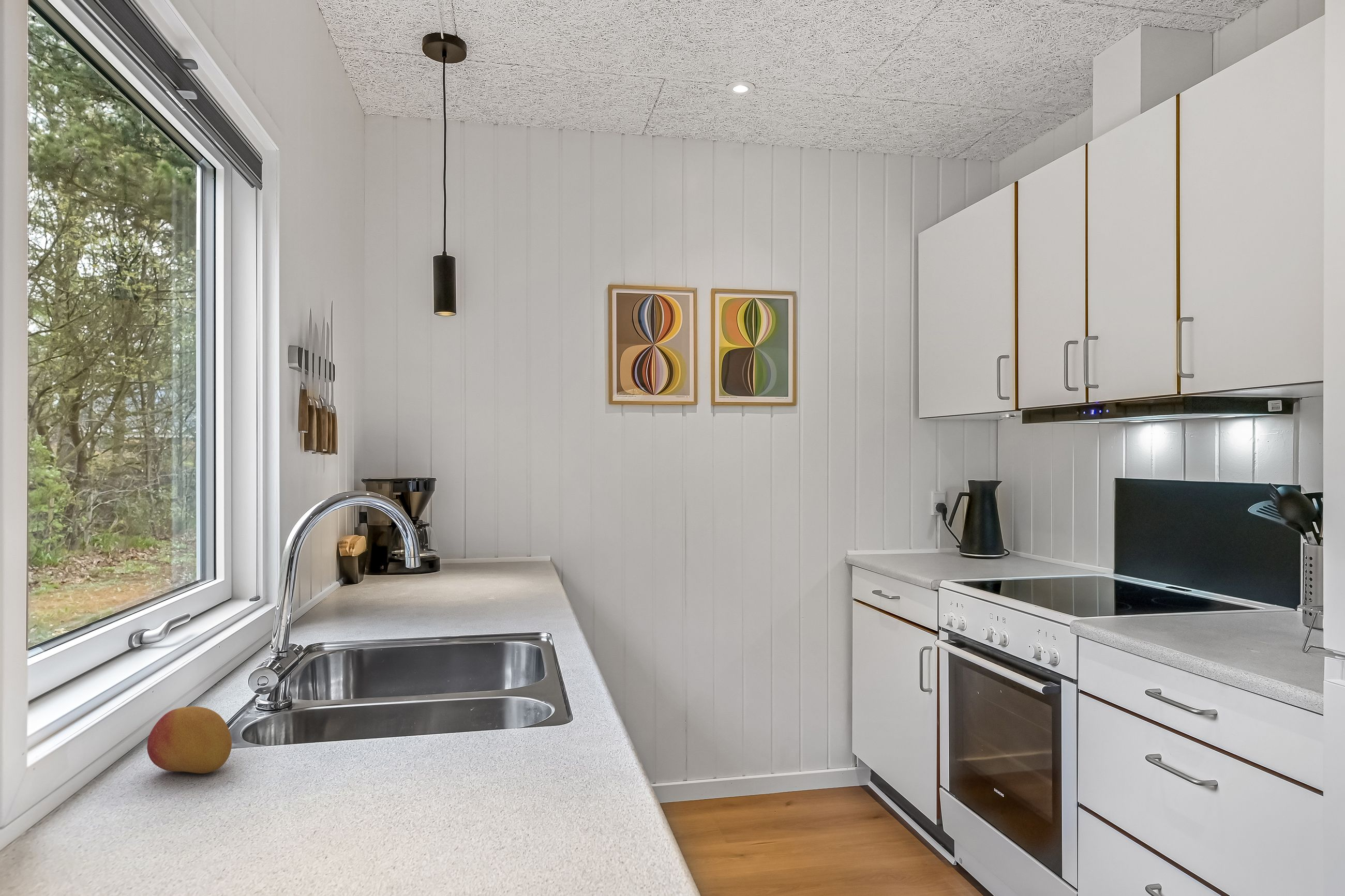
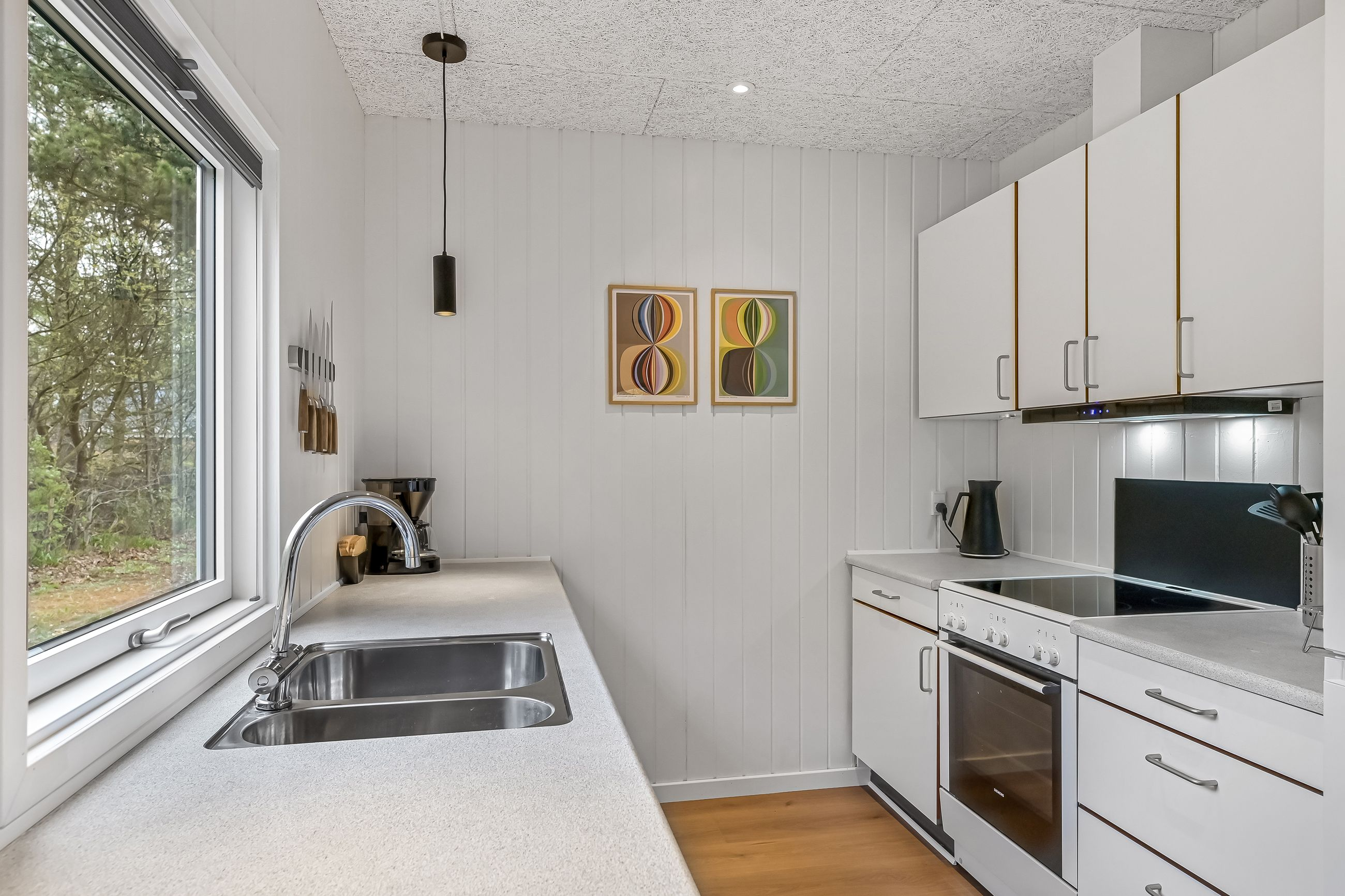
- fruit [146,706,232,774]
